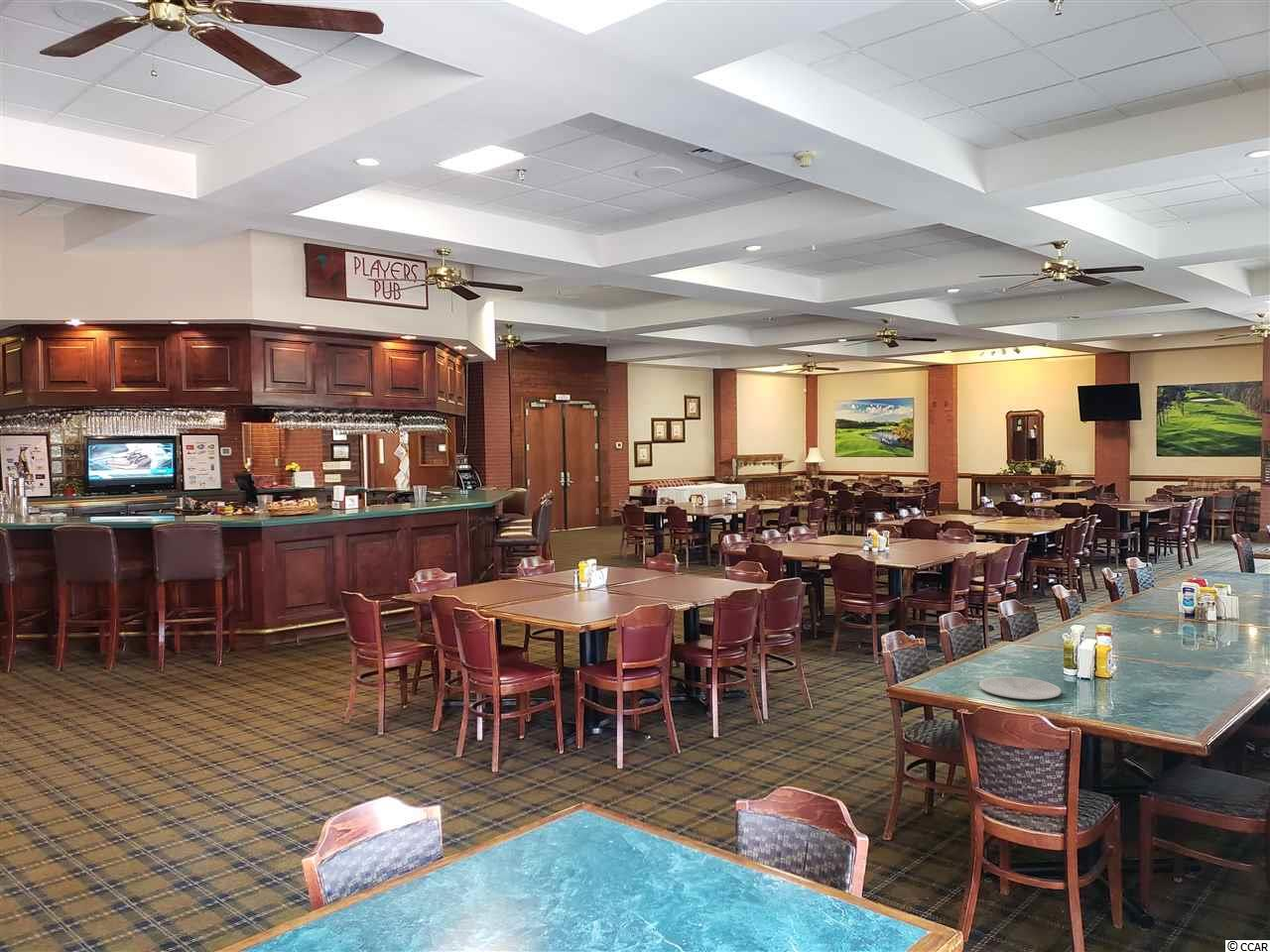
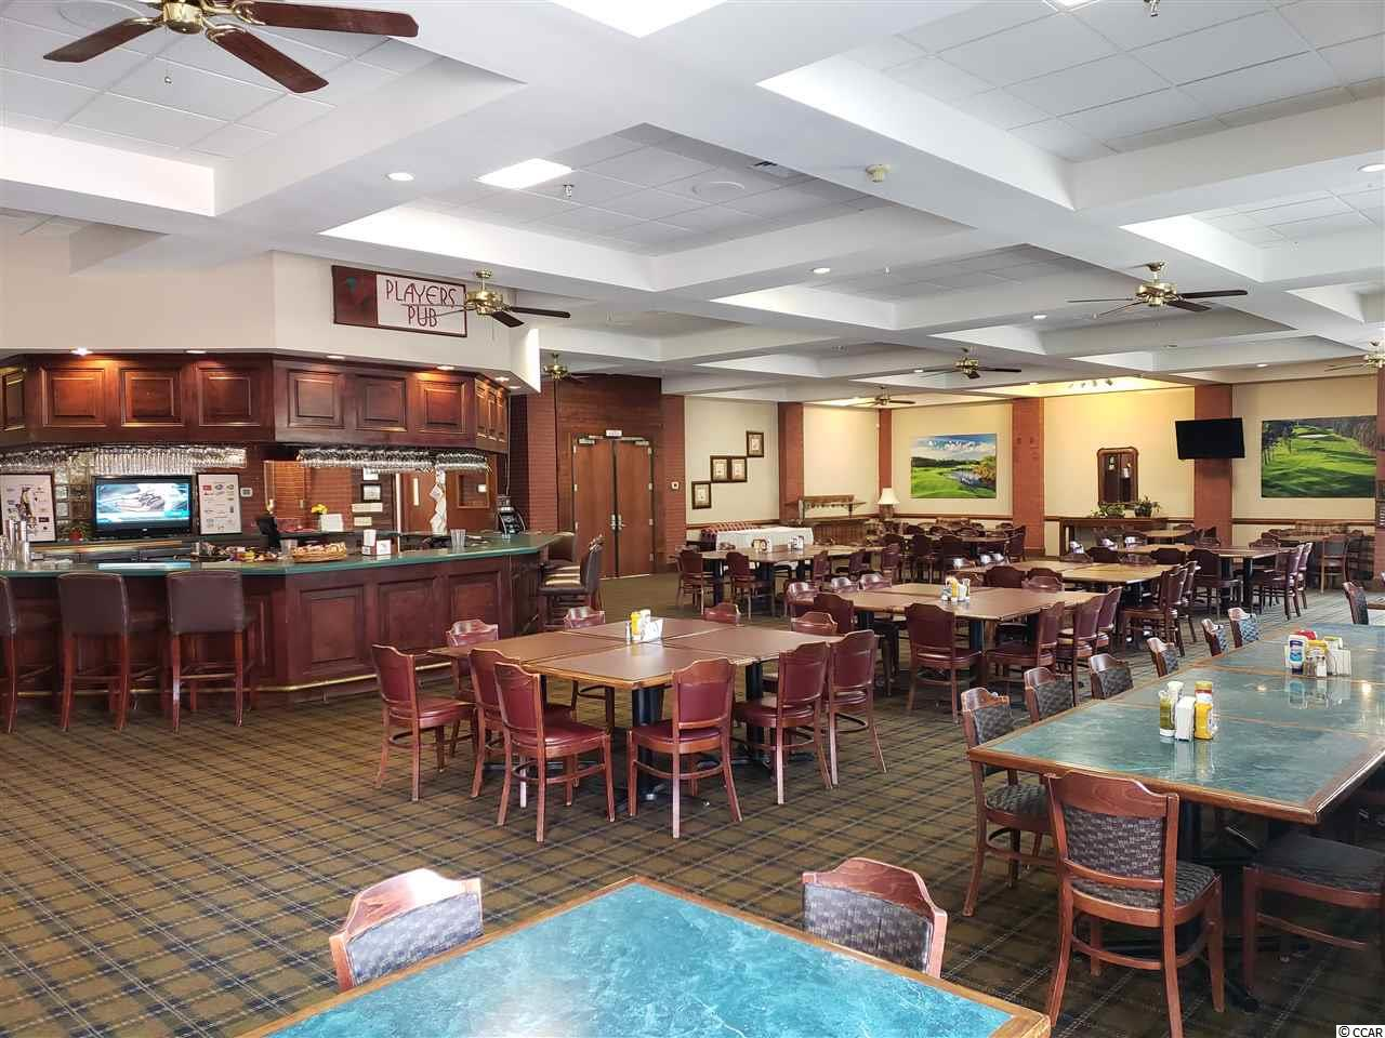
- plate [978,675,1063,700]
